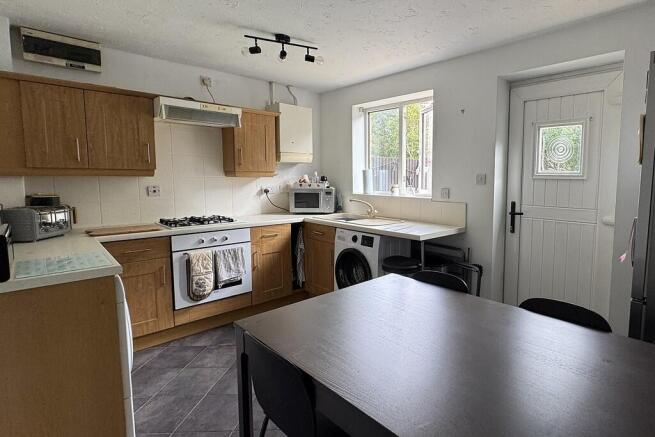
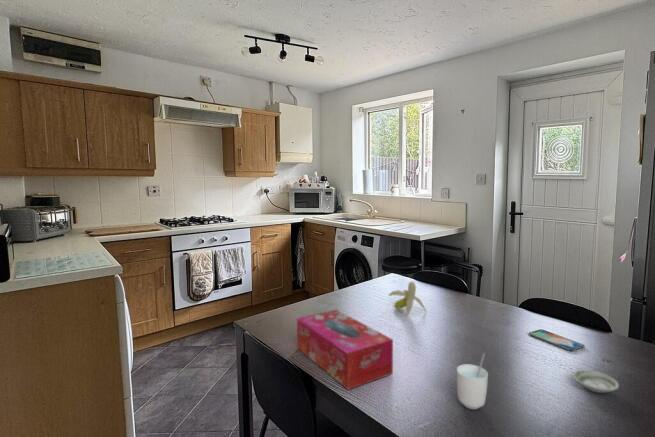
+ saucer [572,369,620,394]
+ banana [387,280,427,316]
+ cup [456,352,489,410]
+ tissue box [296,309,394,391]
+ smartphone [528,328,586,352]
